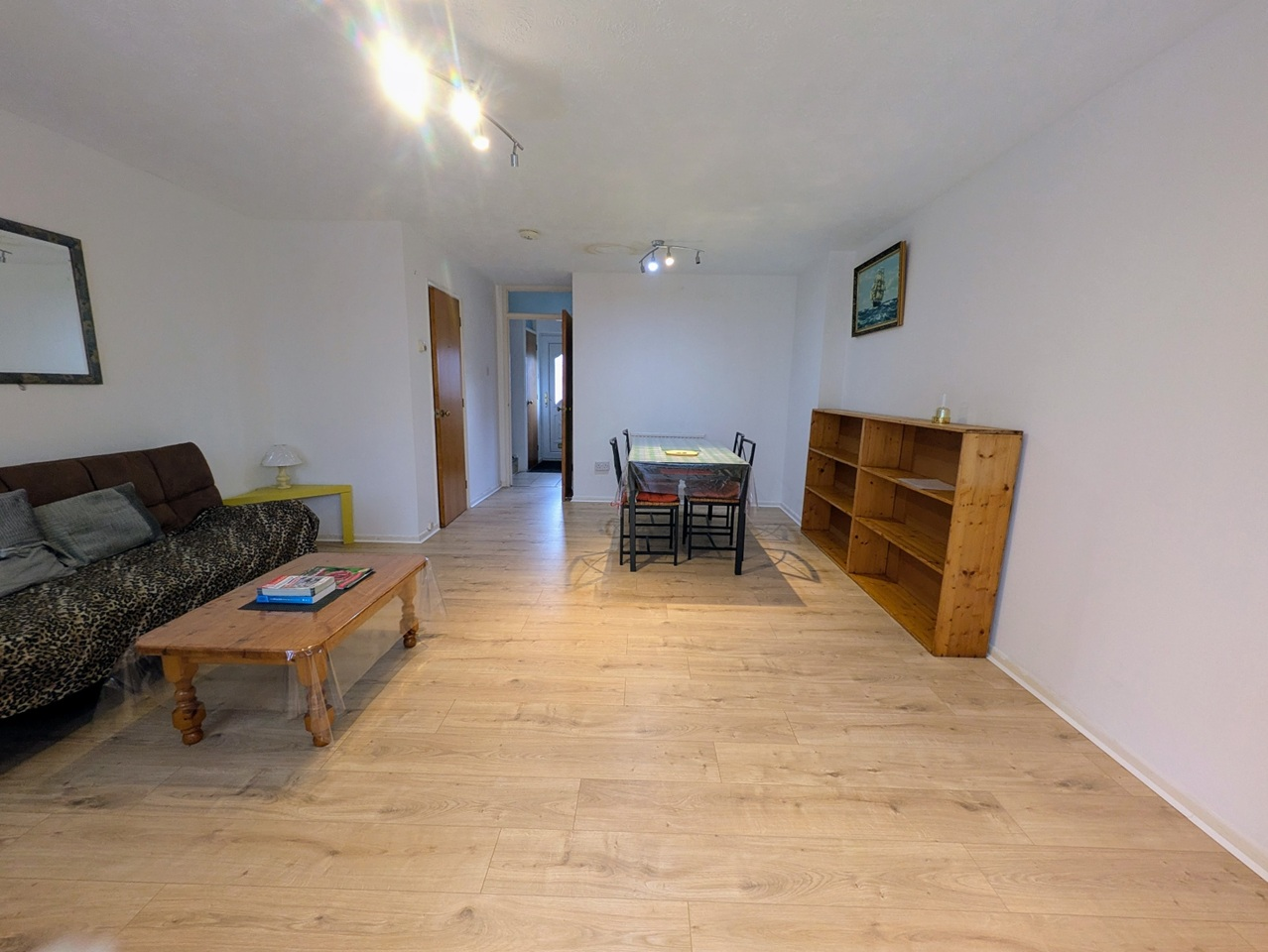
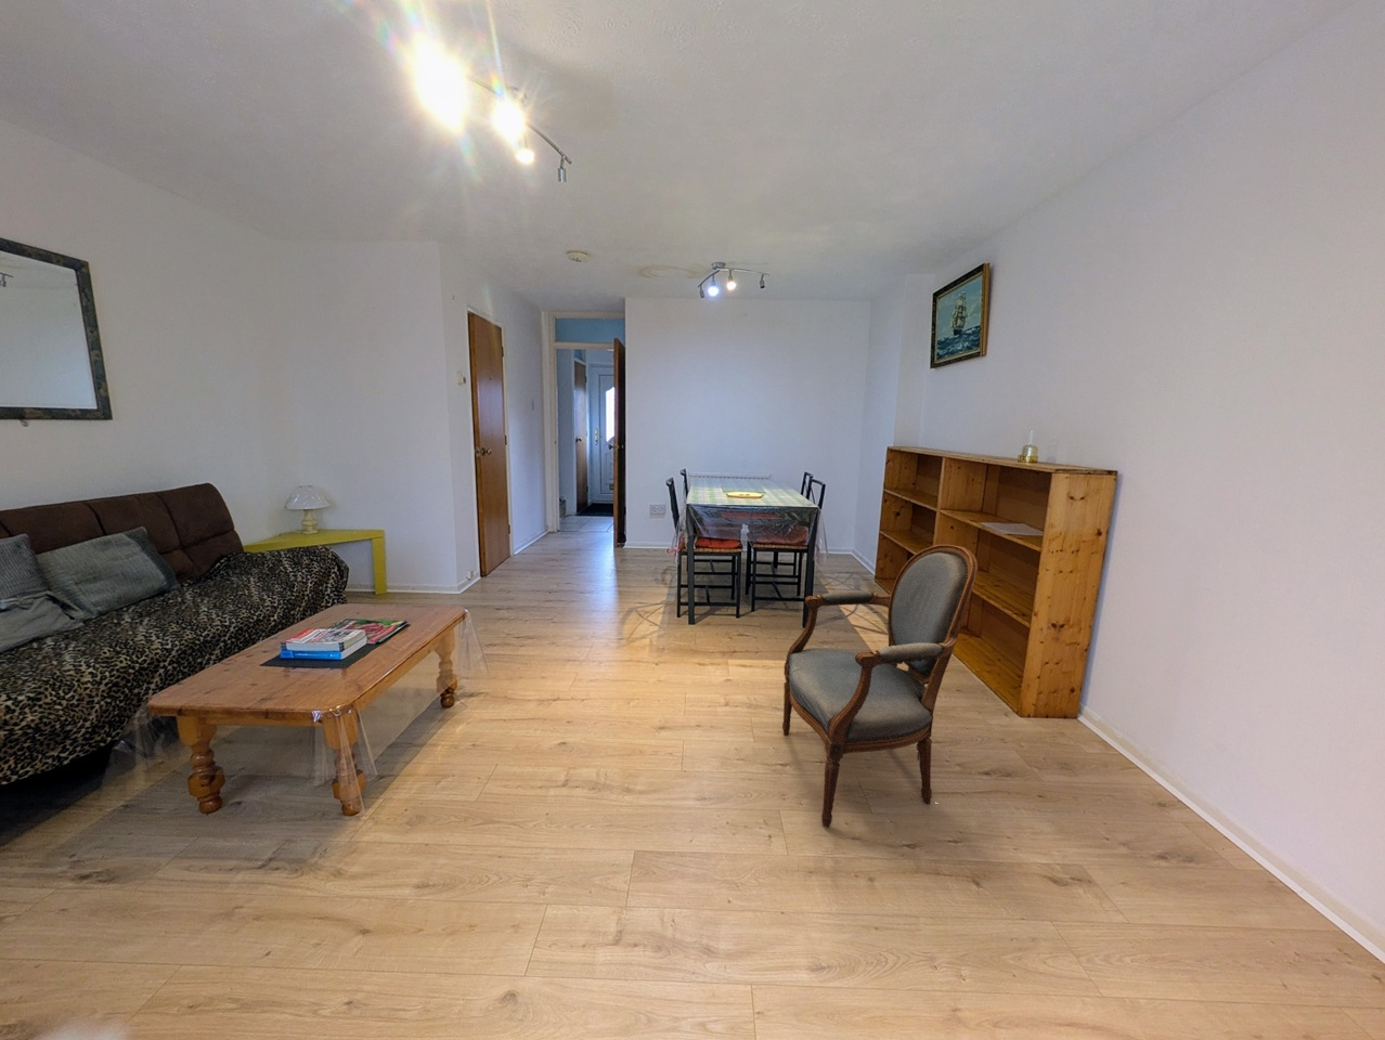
+ armchair [781,544,979,829]
